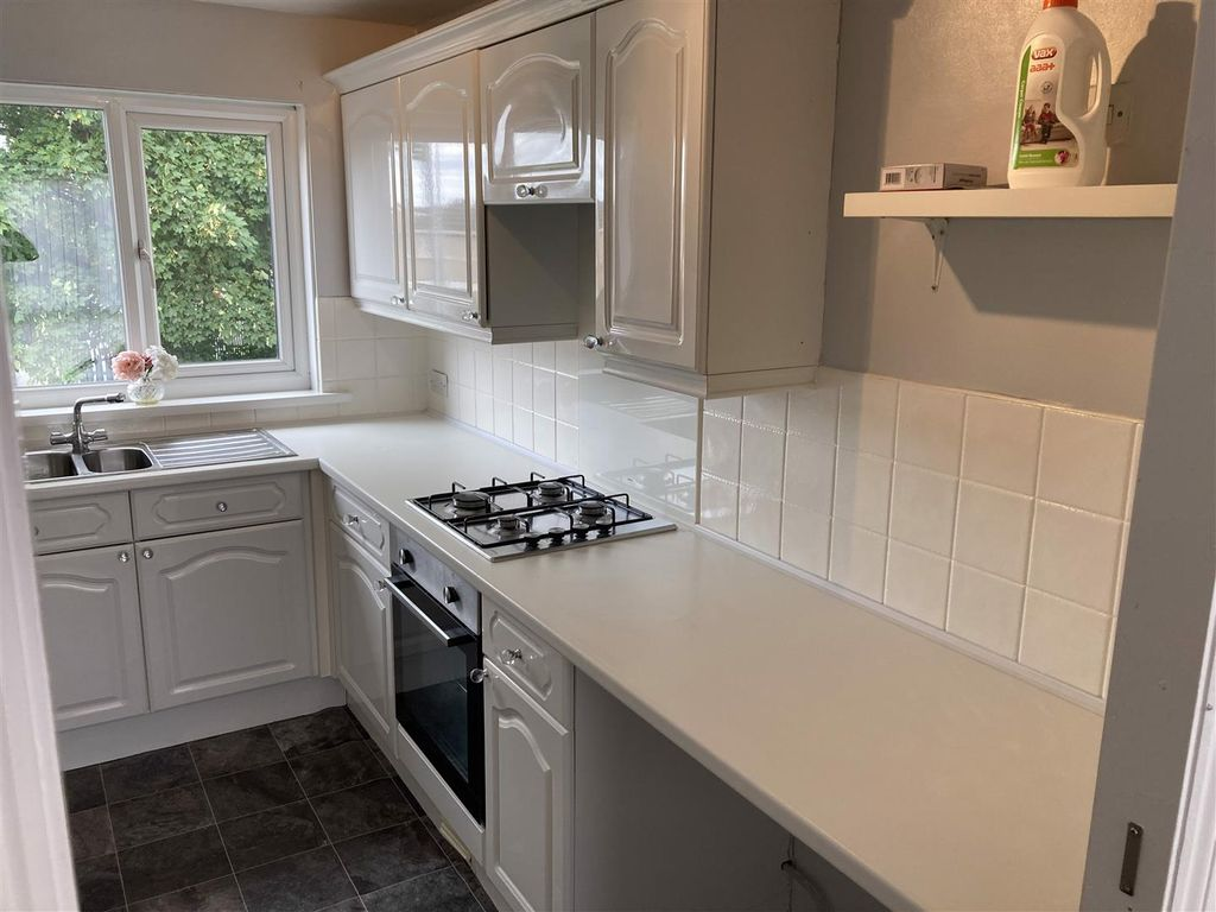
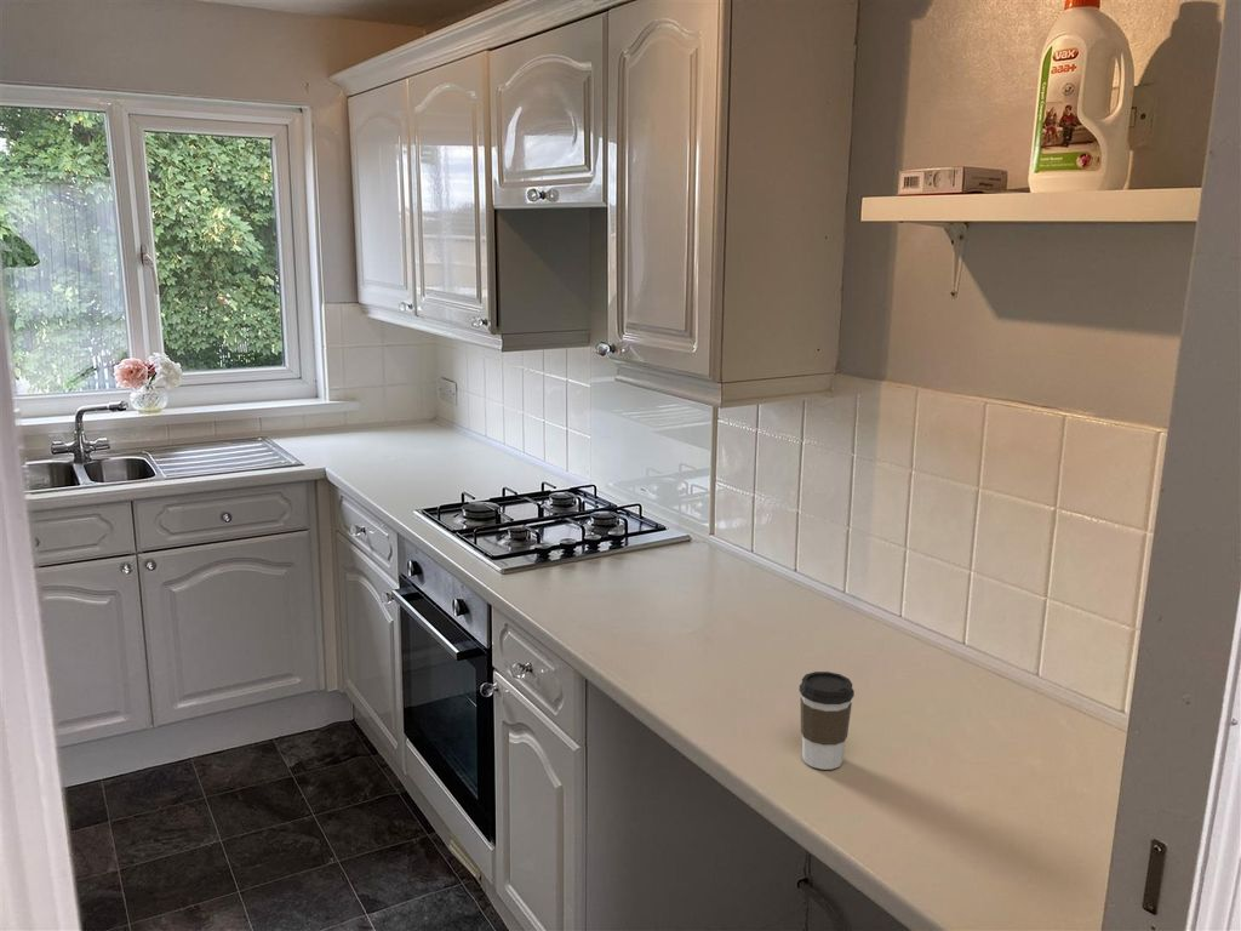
+ coffee cup [799,670,856,771]
